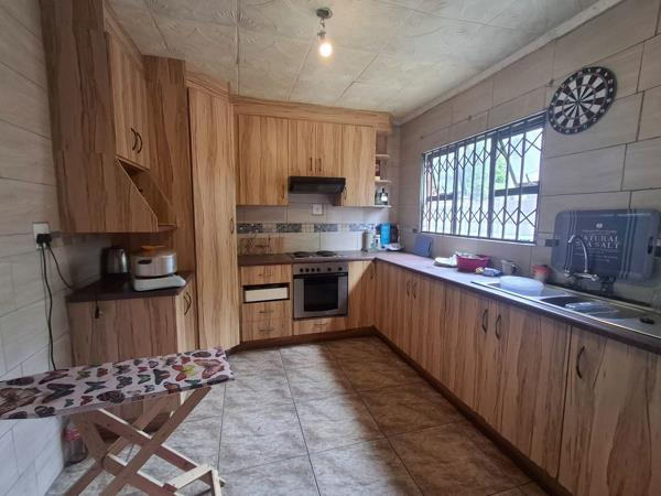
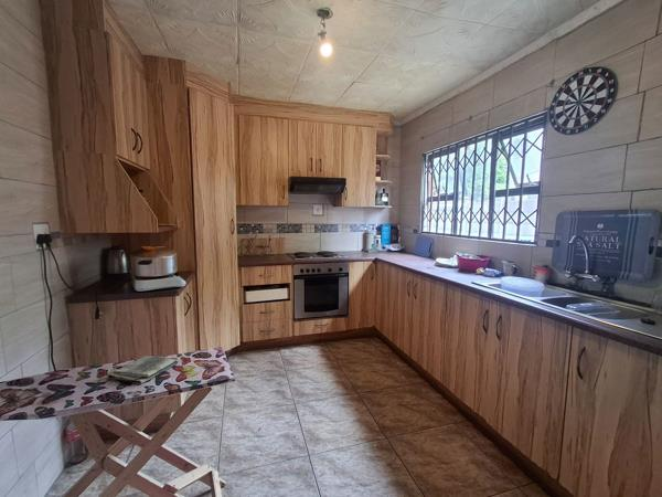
+ dish towel [106,355,179,385]
